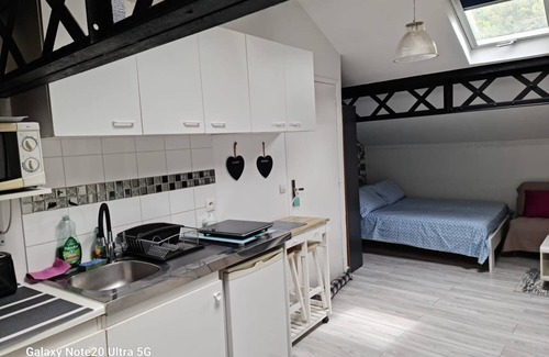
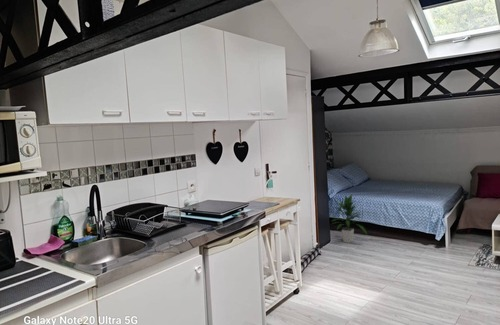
+ indoor plant [330,193,368,244]
